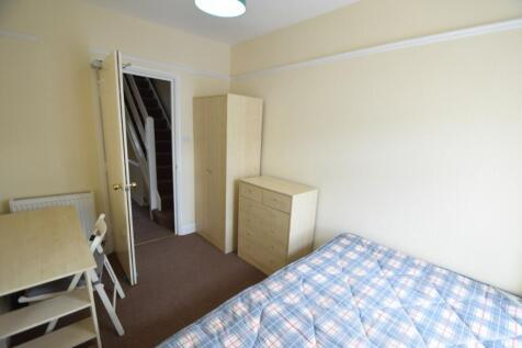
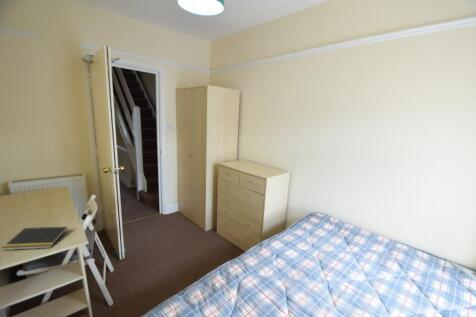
+ notepad [1,226,68,251]
